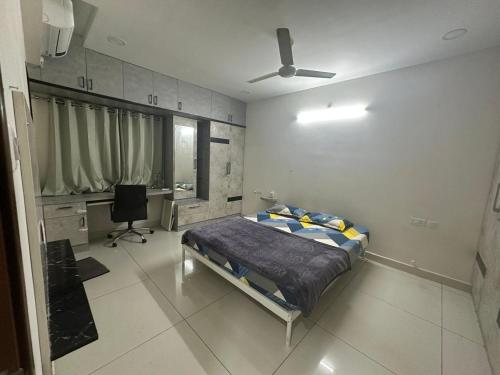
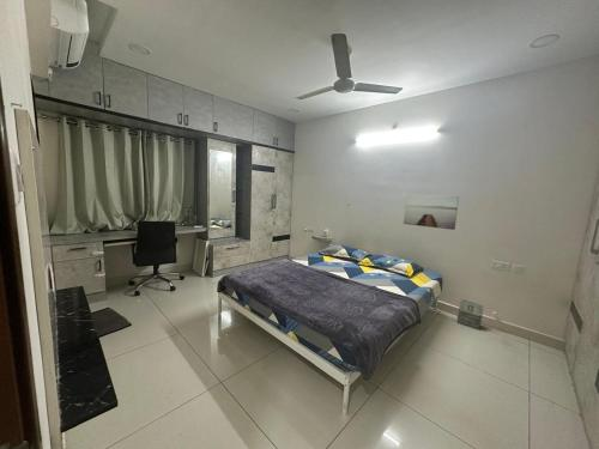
+ wall art [403,194,460,231]
+ bag [455,298,485,330]
